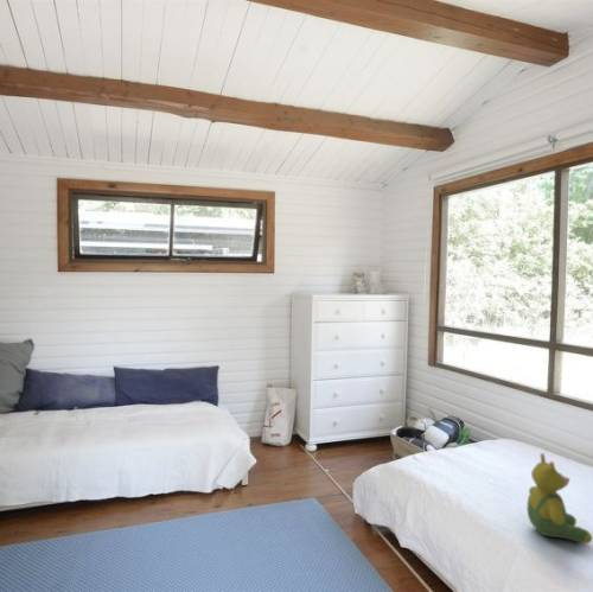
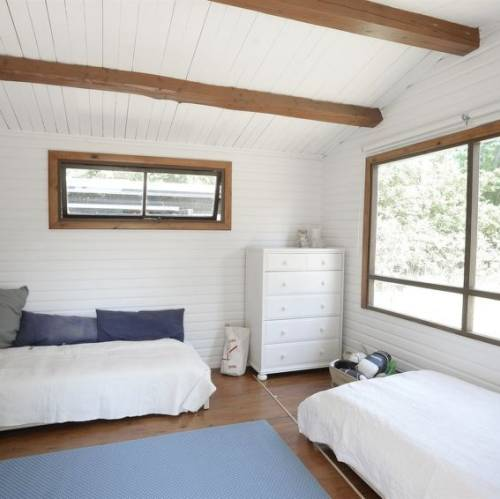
- teddy bear [525,452,593,545]
